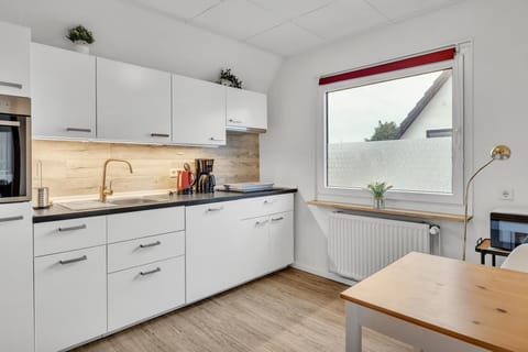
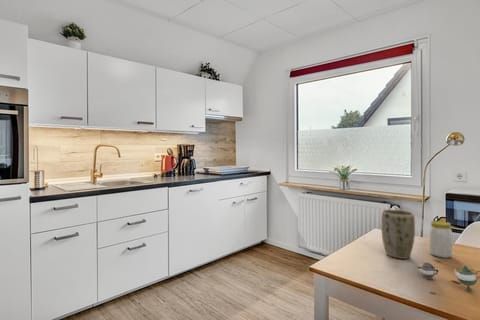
+ plant pot [380,208,416,260]
+ jar [428,220,453,259]
+ teapot [416,262,480,291]
